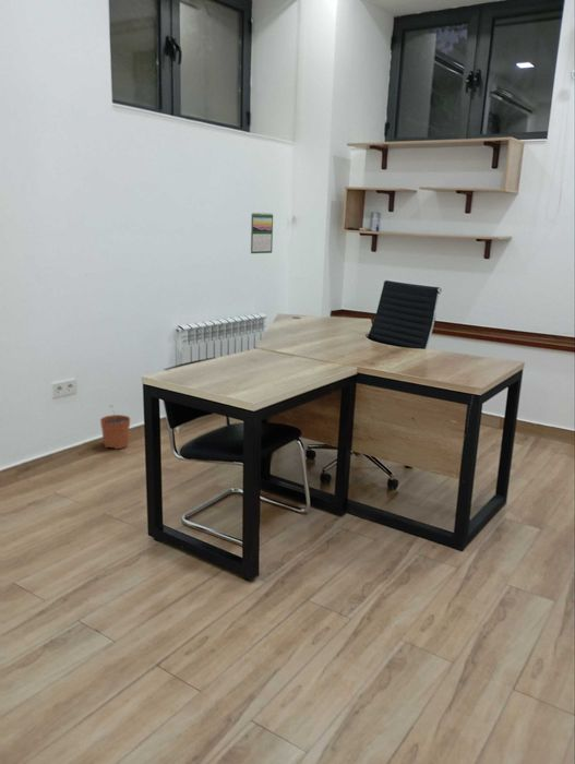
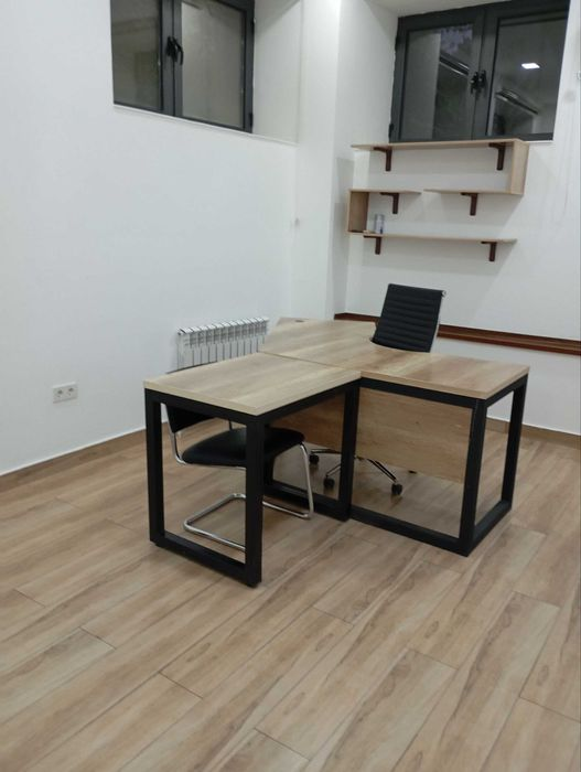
- calendar [250,212,274,254]
- plant pot [99,404,131,450]
